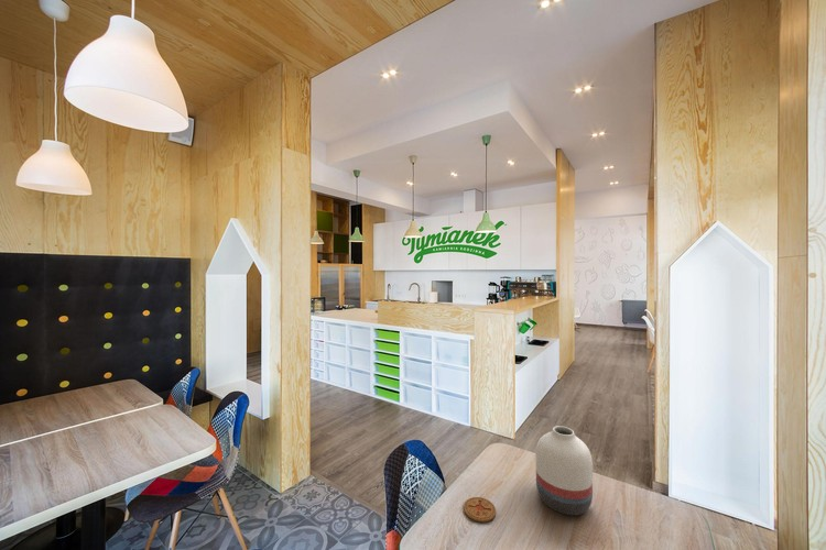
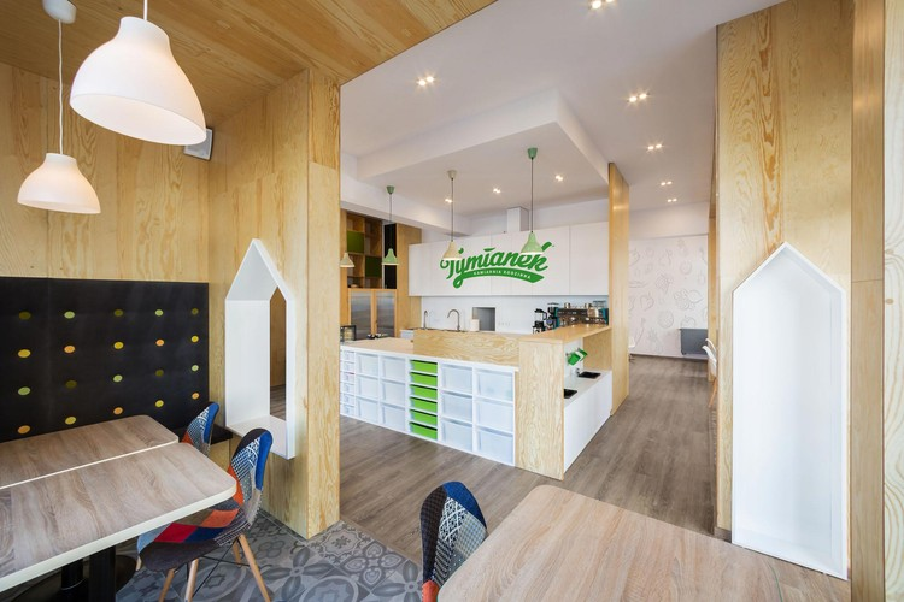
- vase [535,425,594,516]
- coaster [463,496,497,522]
